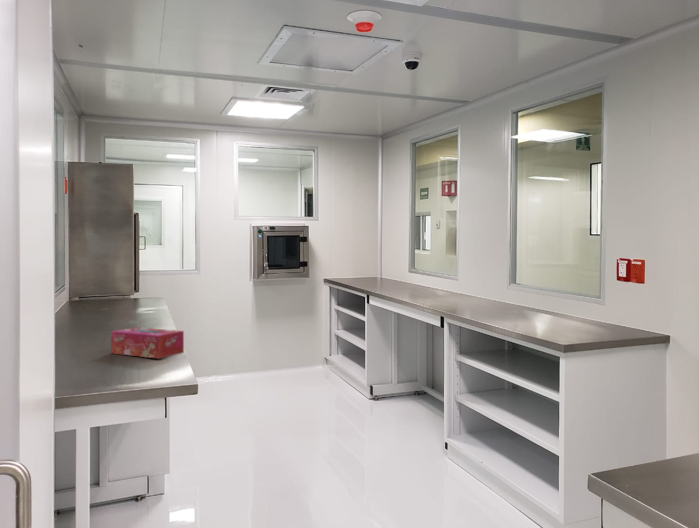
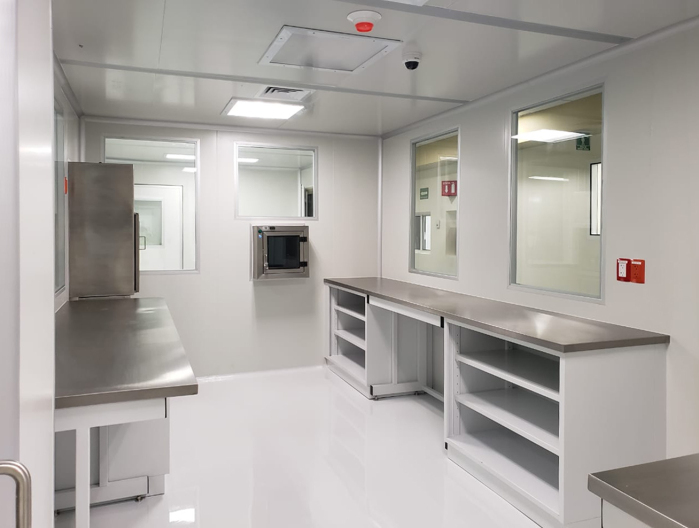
- tissue box [110,326,185,360]
